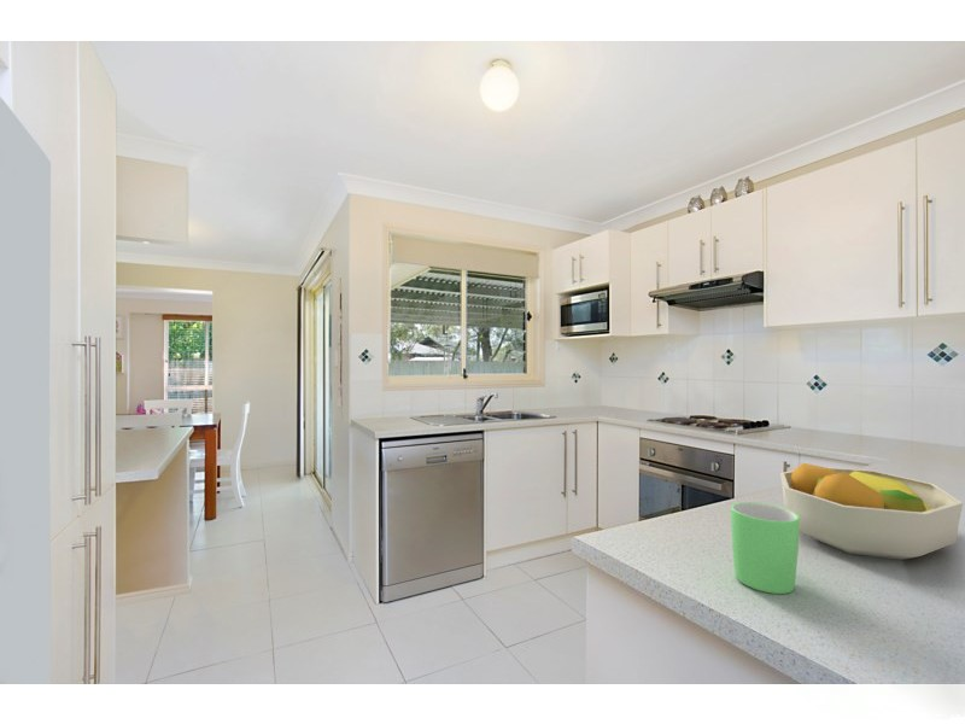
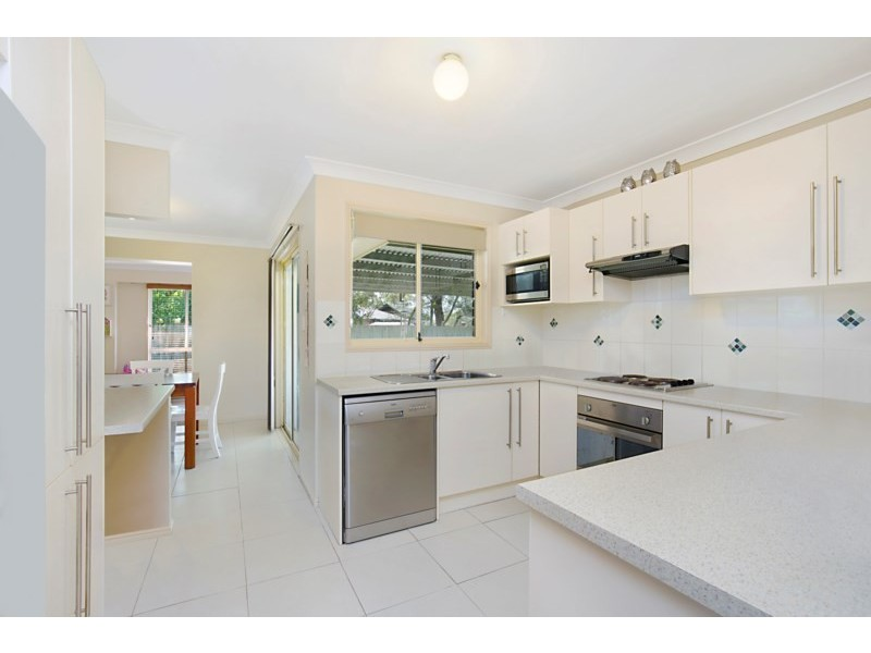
- fruit bowl [779,462,964,561]
- mug [730,501,800,595]
